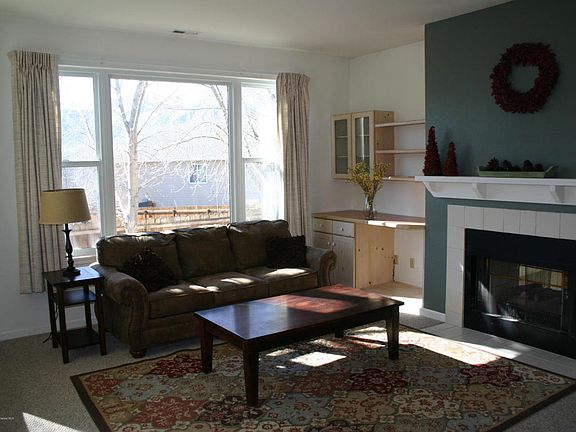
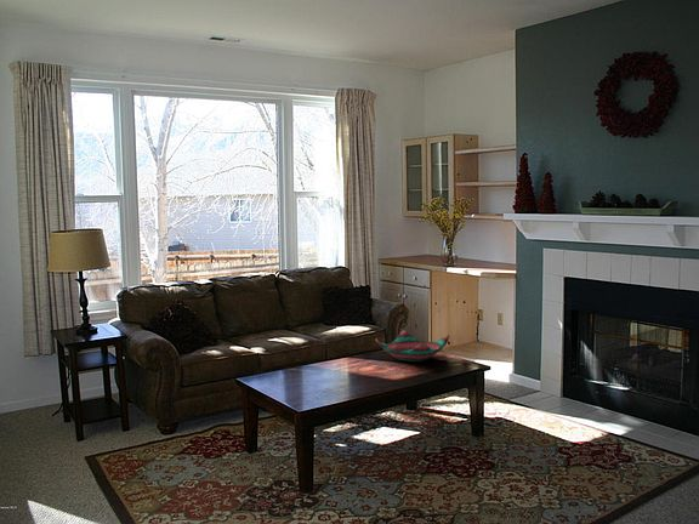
+ decorative bowl [375,330,450,363]
